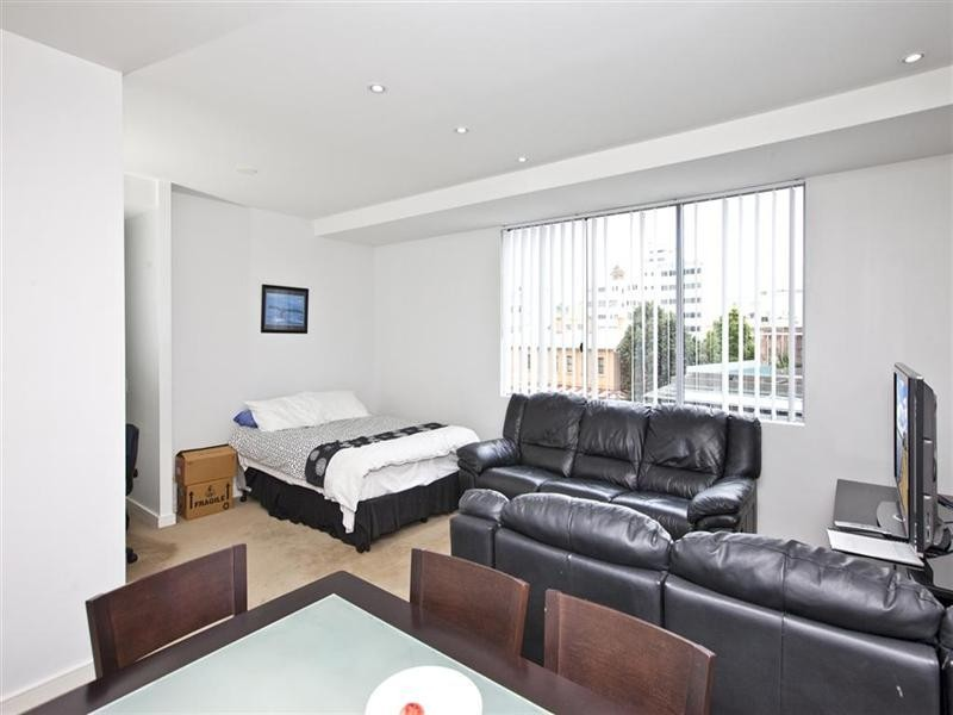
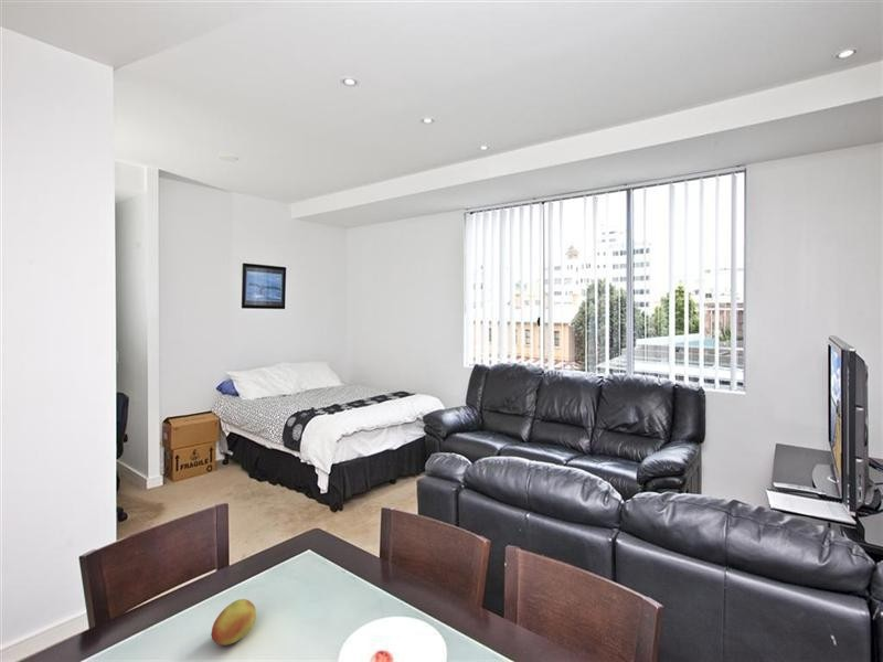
+ fruit [211,598,257,647]
